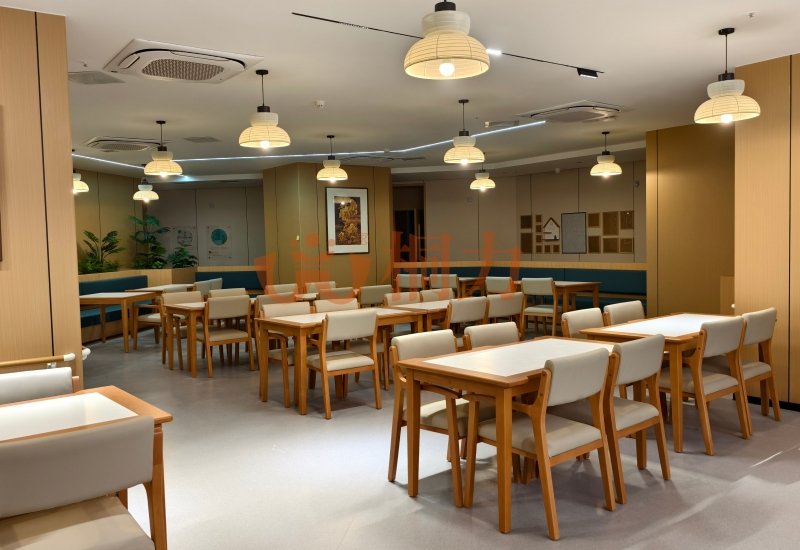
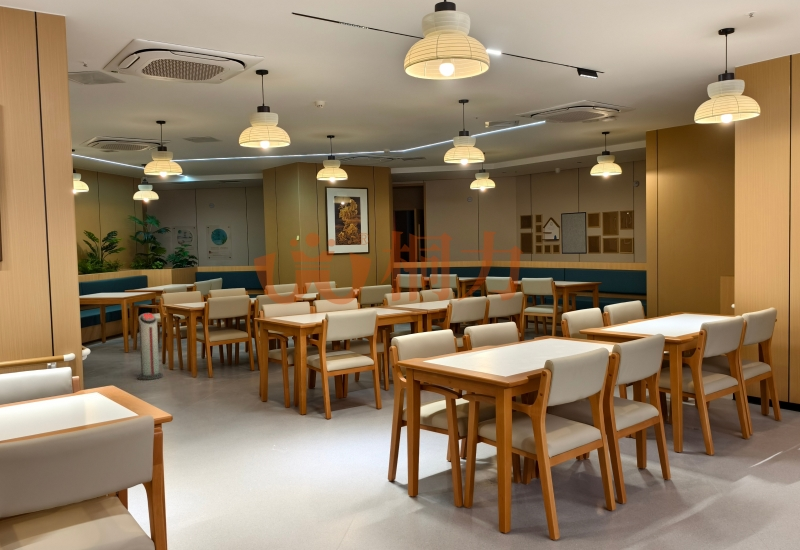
+ air purifier [137,312,164,381]
